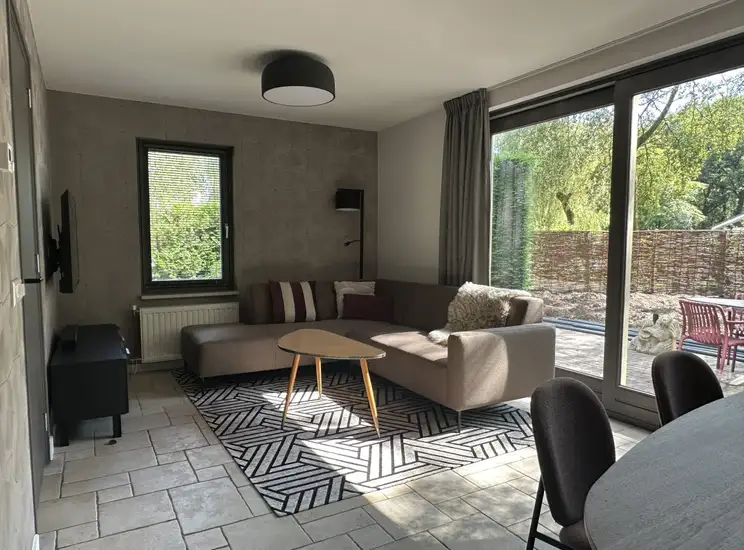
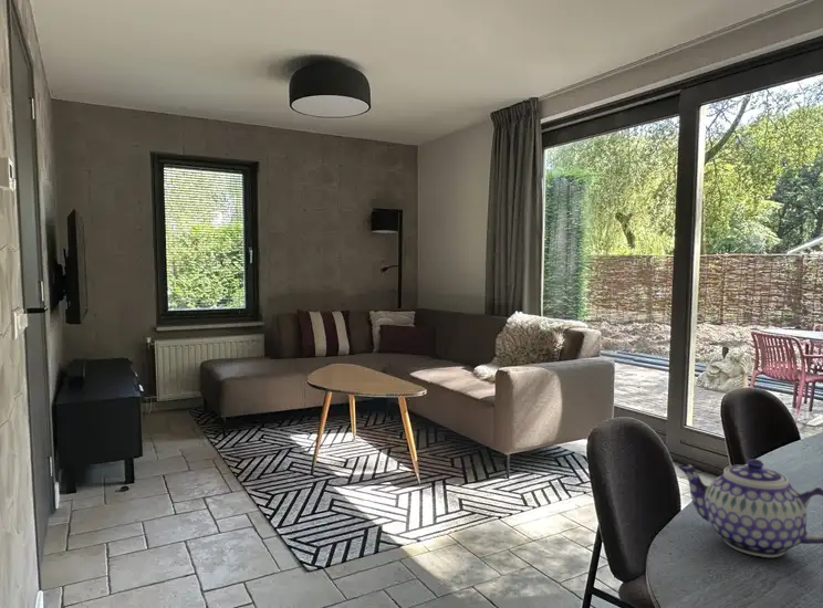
+ teapot [677,458,823,558]
